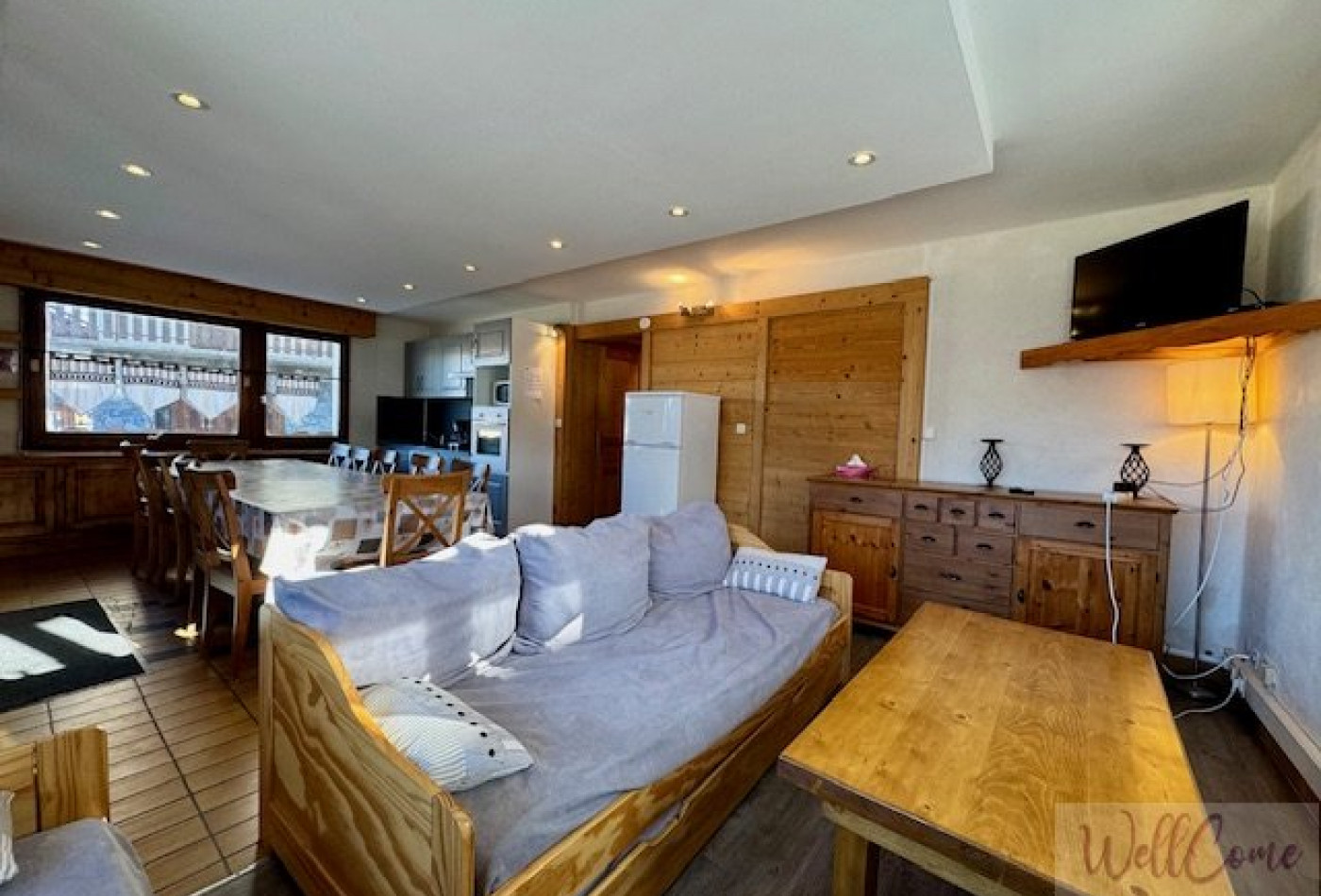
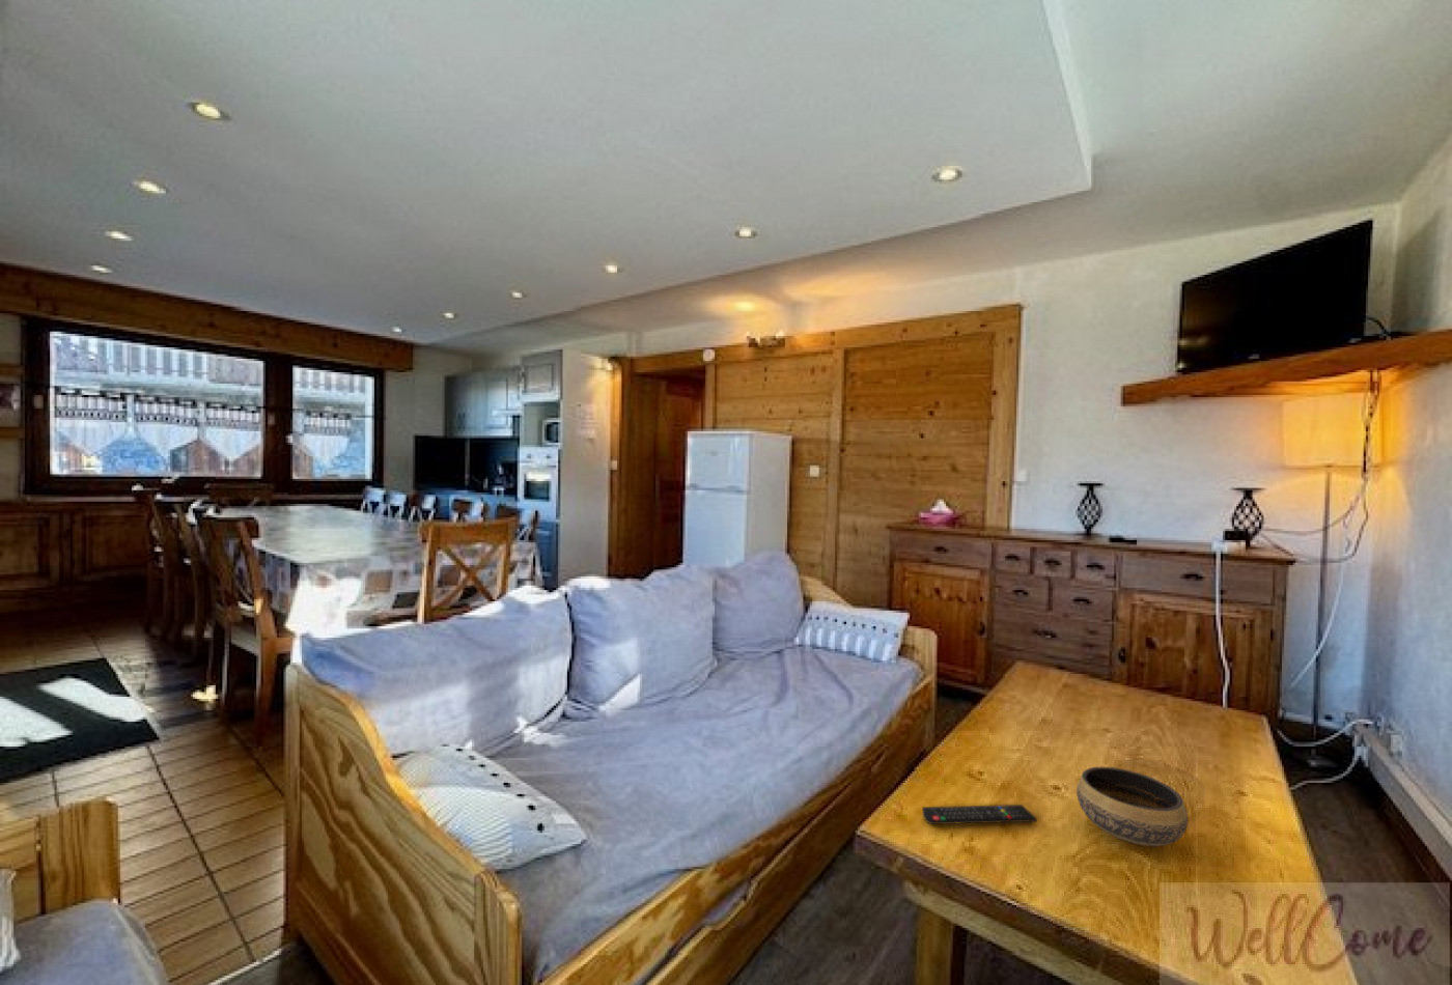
+ bowl [1075,766,1188,848]
+ remote control [921,804,1039,826]
